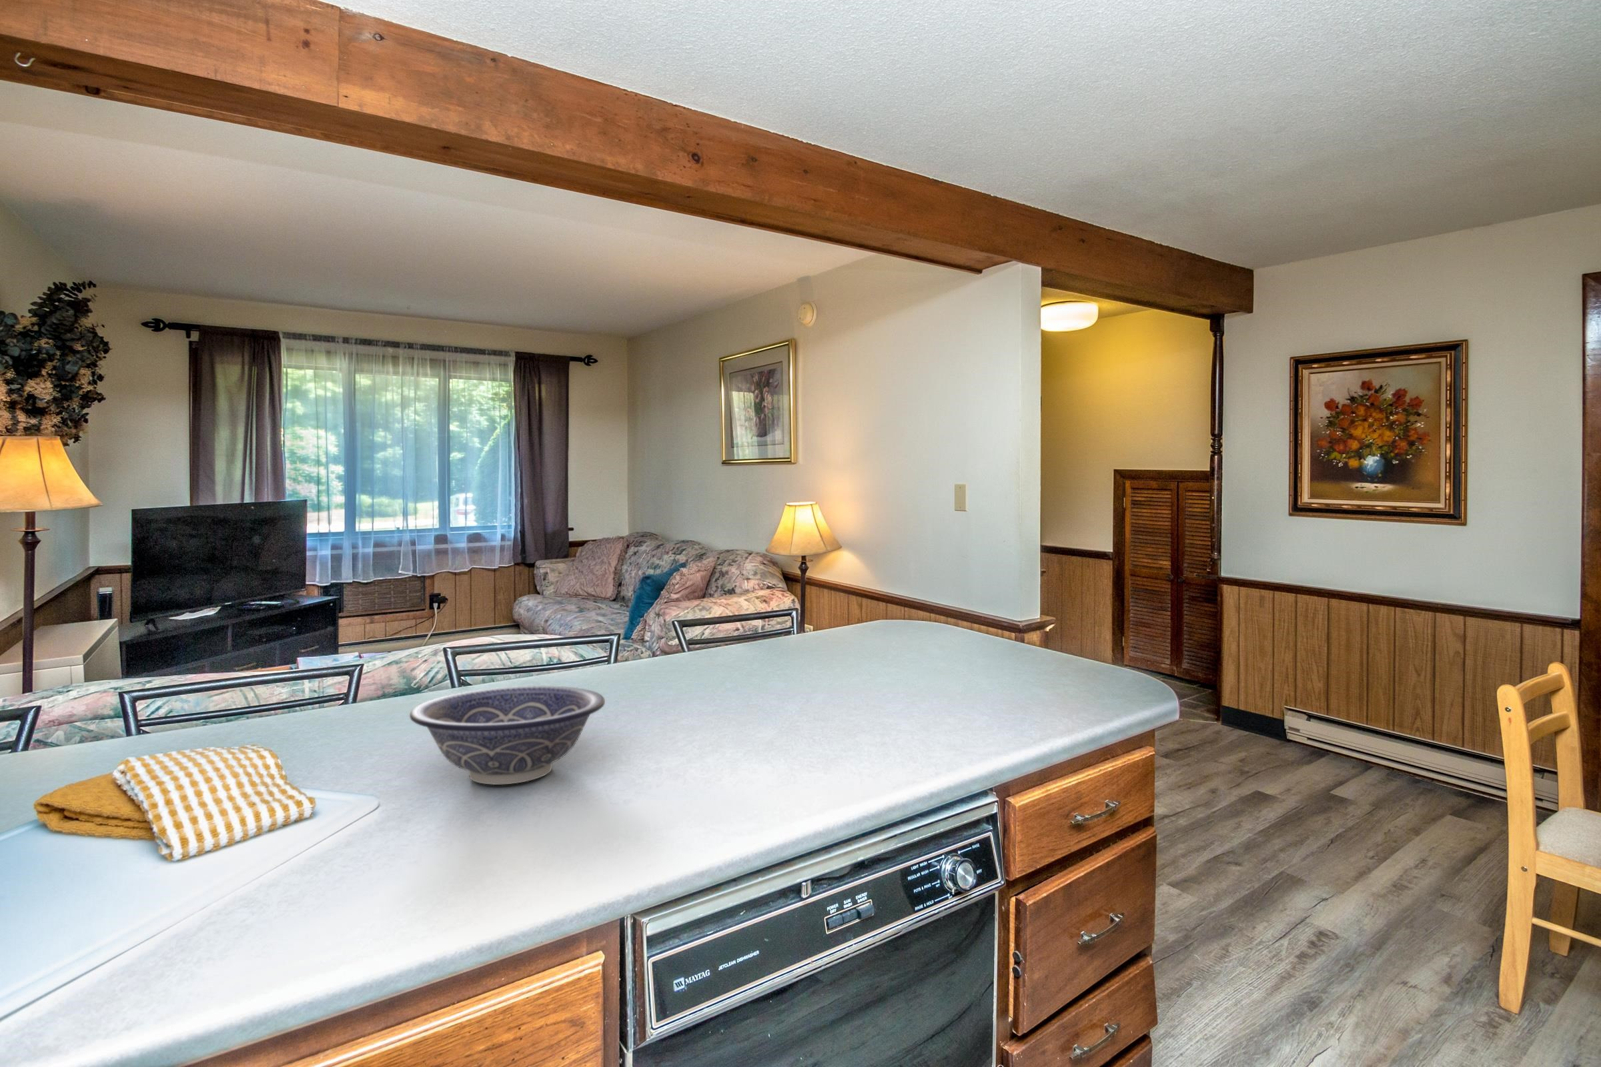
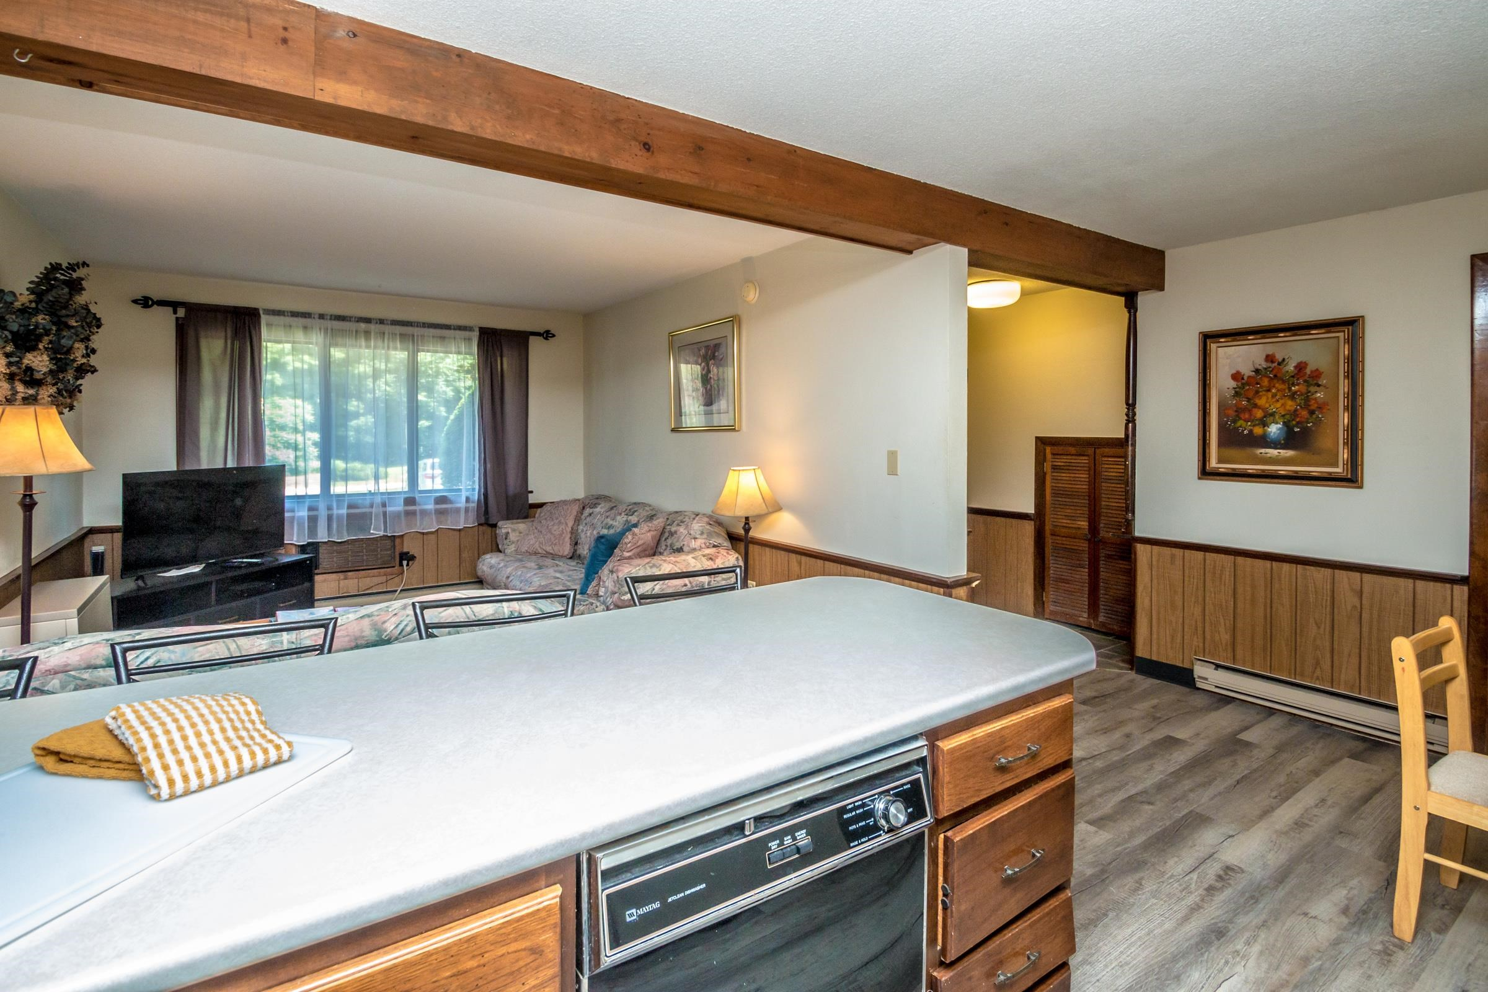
- decorative bowl [409,686,605,786]
